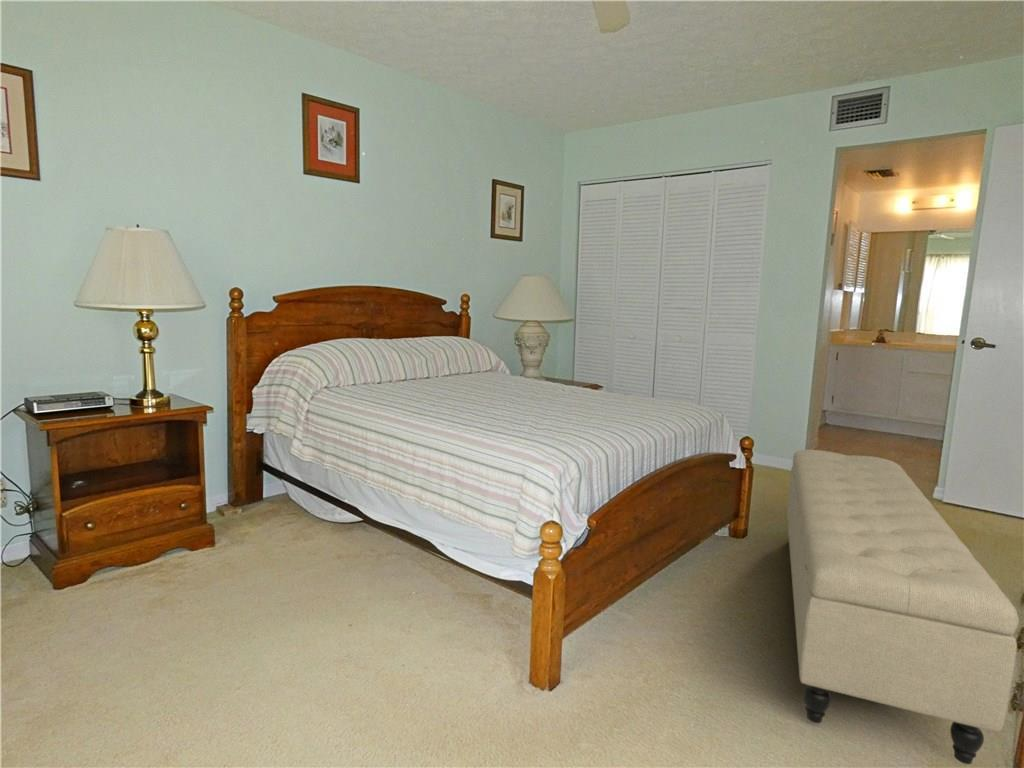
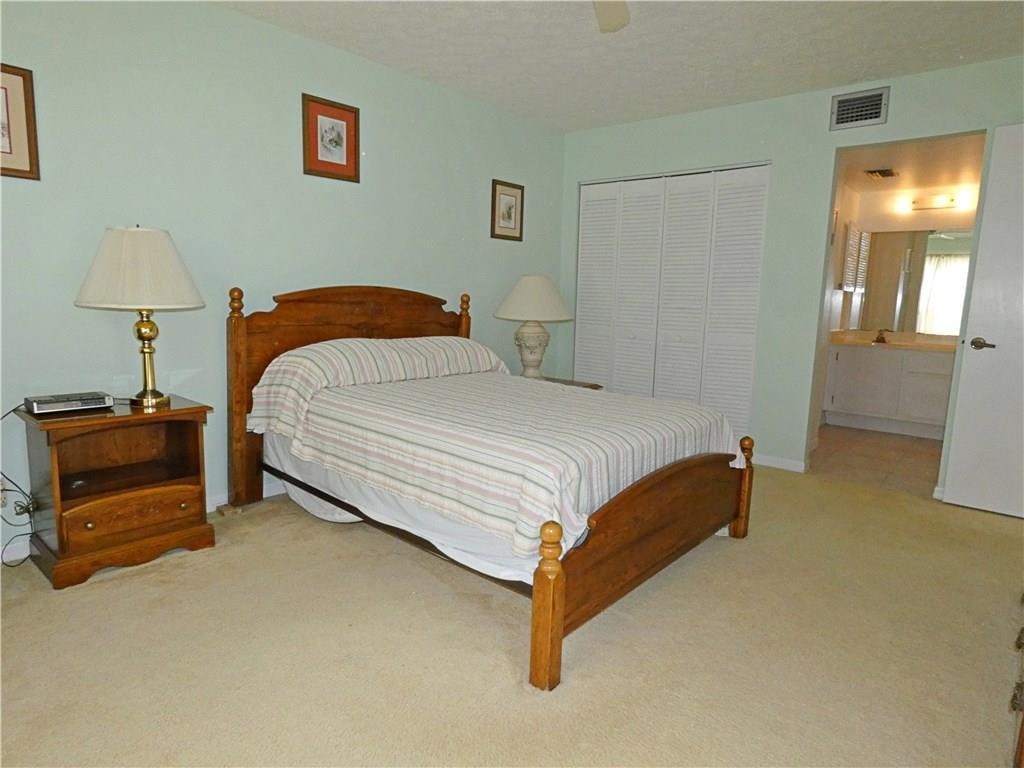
- bench [786,449,1020,765]
